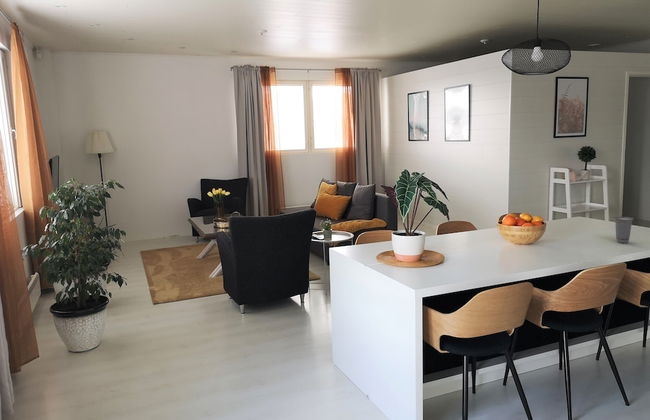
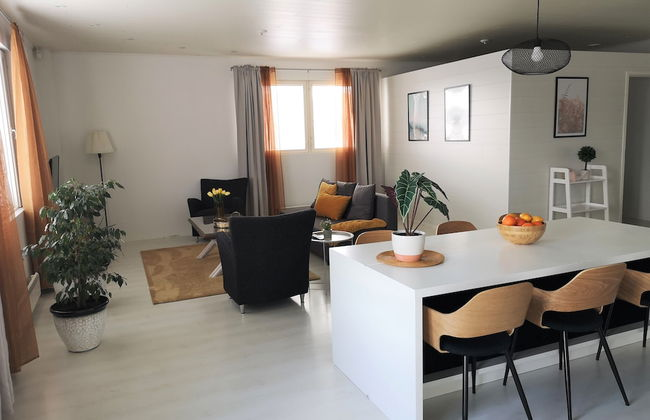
- cup [613,216,635,244]
